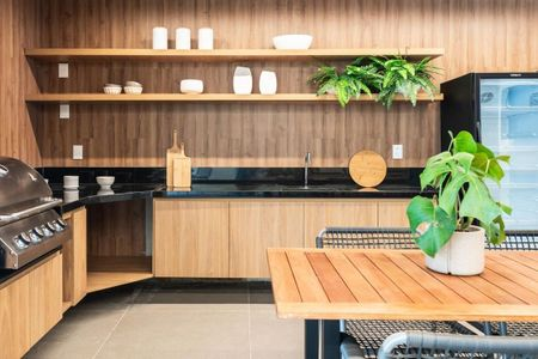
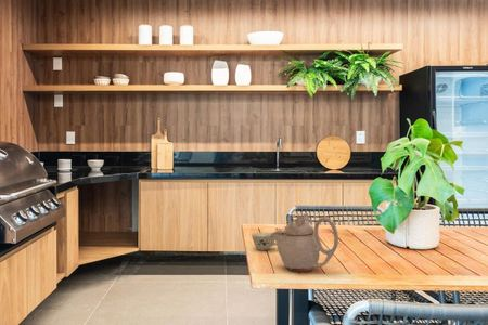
+ teapot [270,212,339,273]
+ teacup [251,232,277,251]
